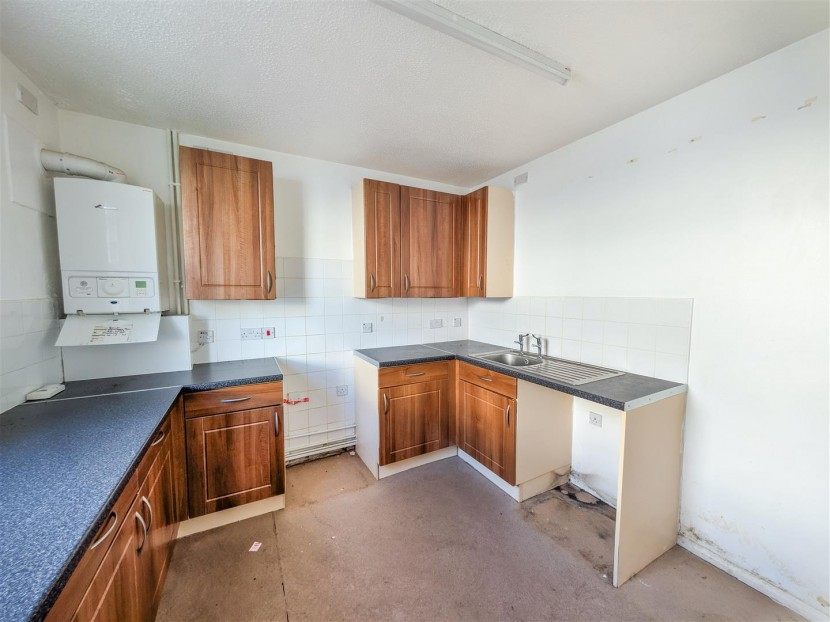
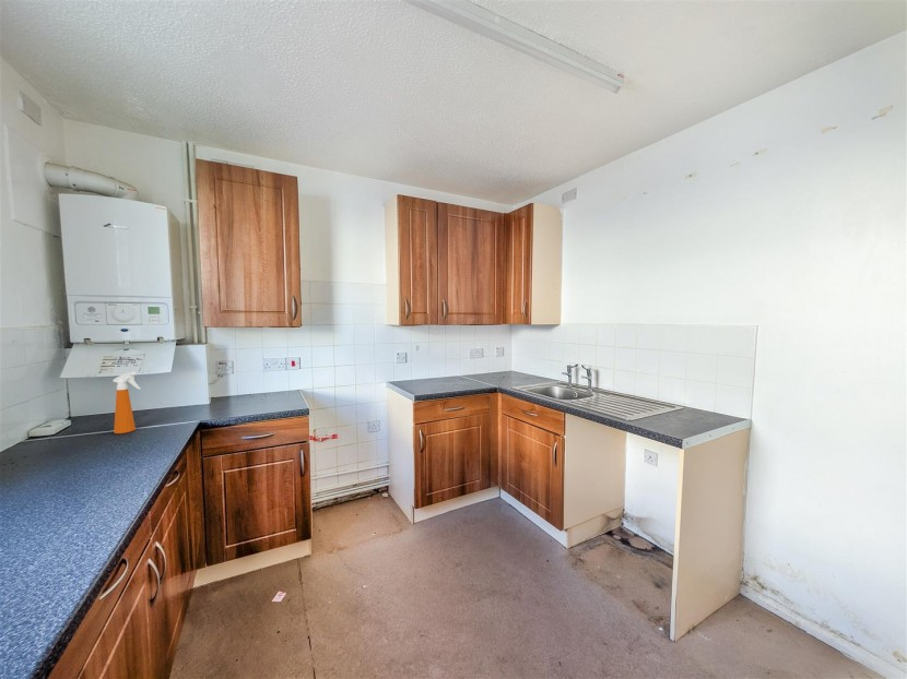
+ spray bottle [111,371,142,434]
